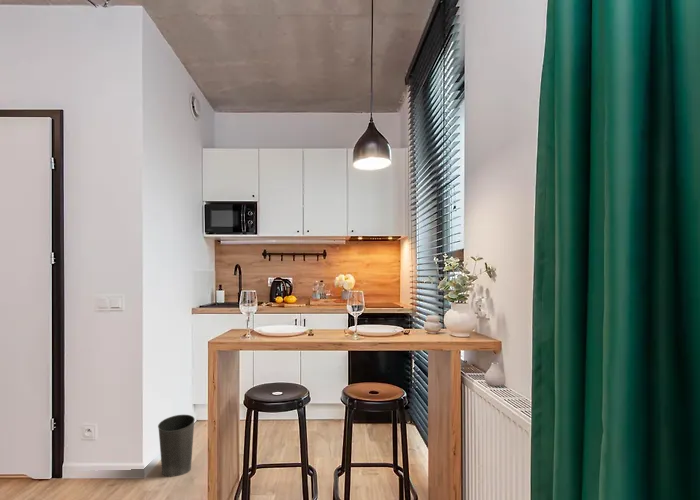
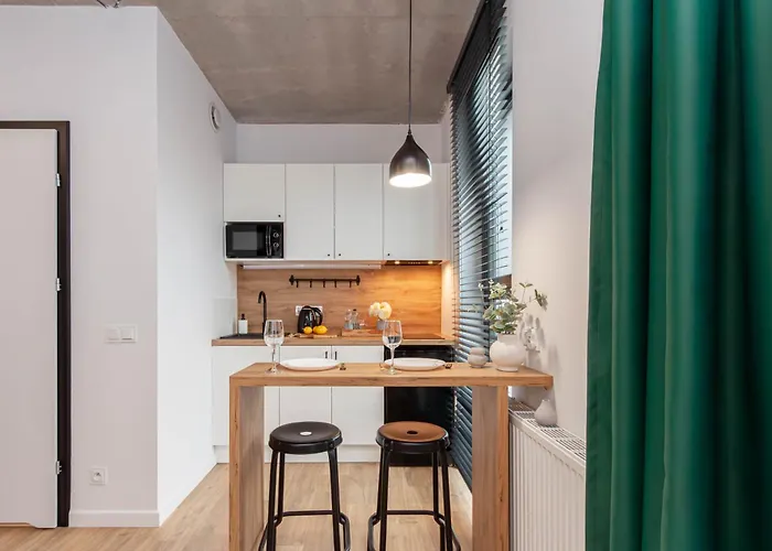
- waste basket [157,414,196,478]
